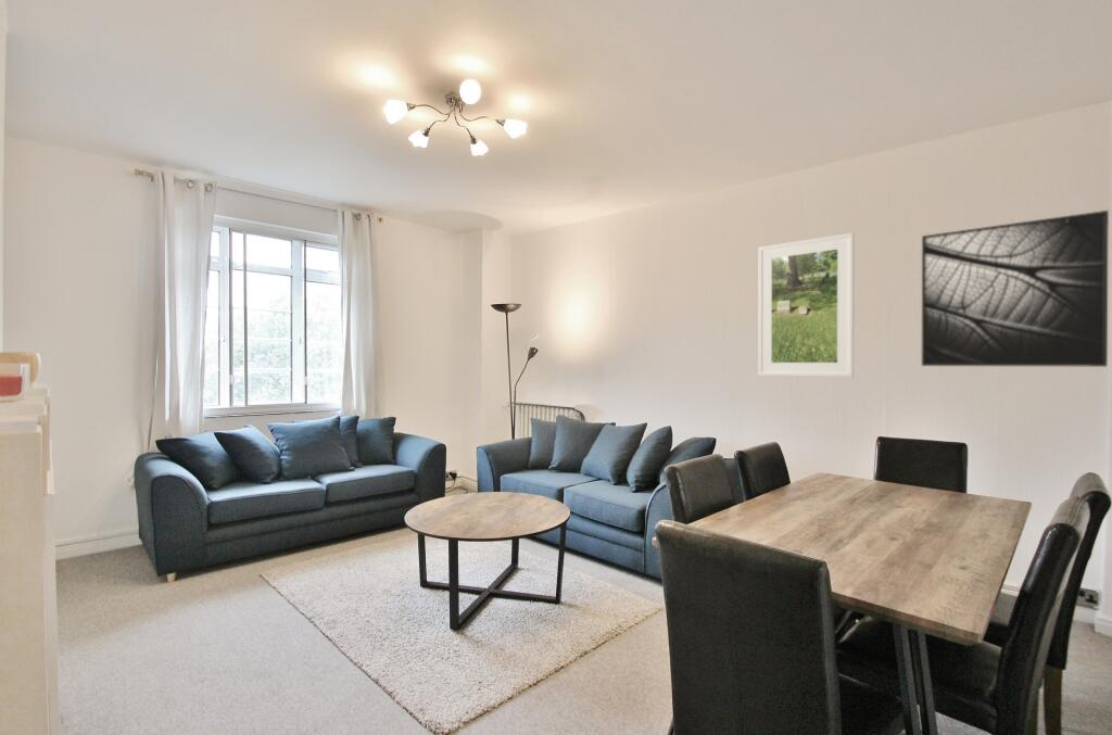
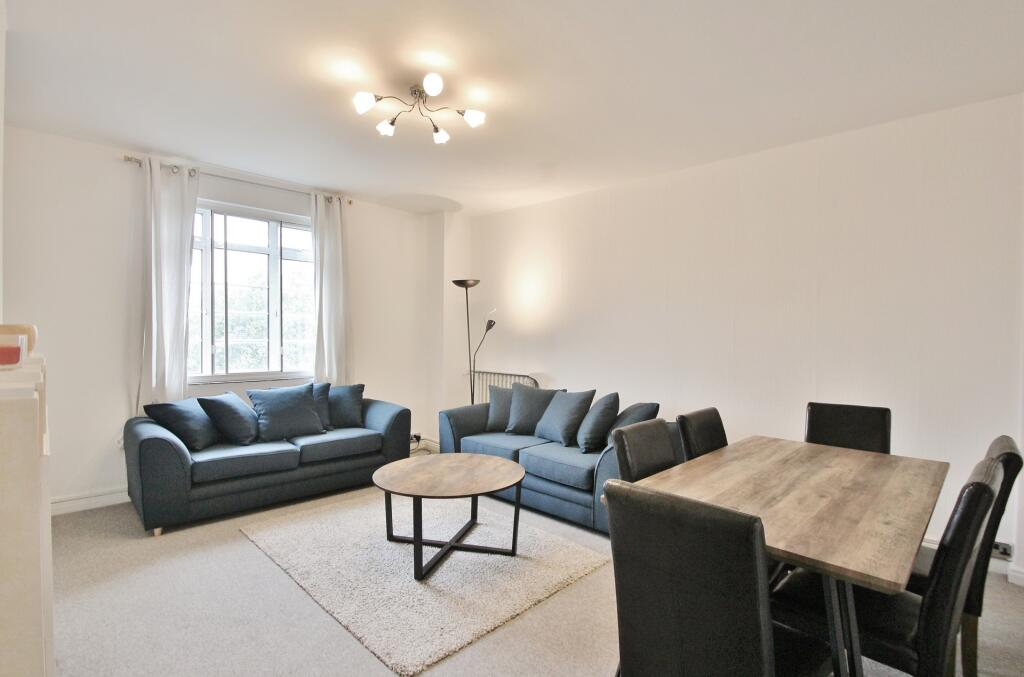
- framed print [921,210,1110,368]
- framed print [757,231,855,378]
